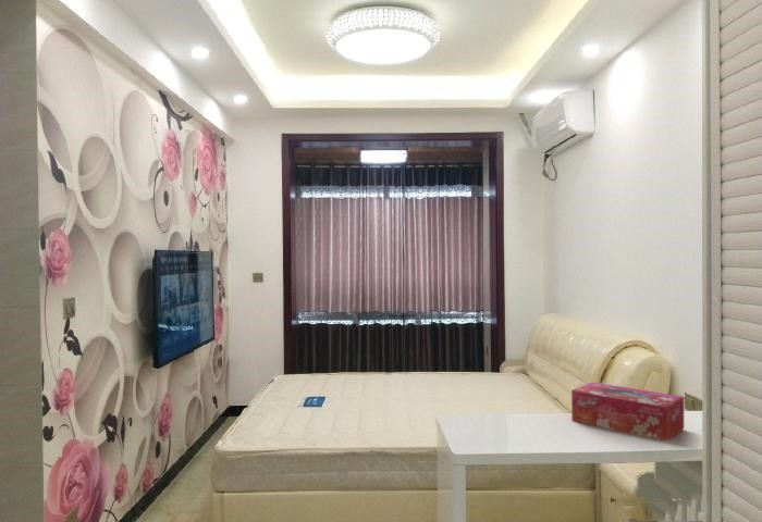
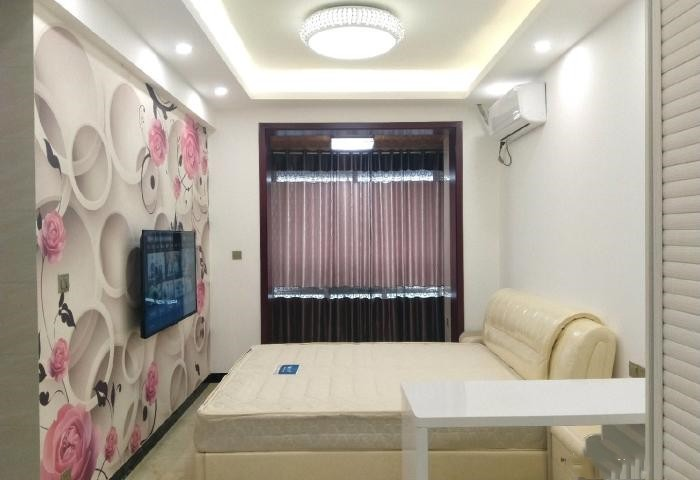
- tissue box [570,381,685,442]
